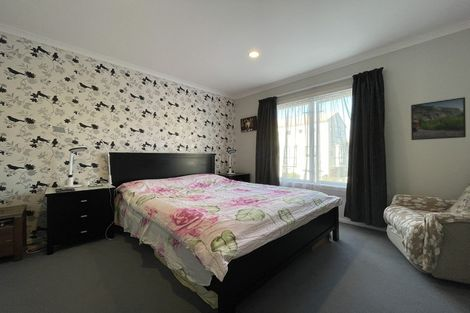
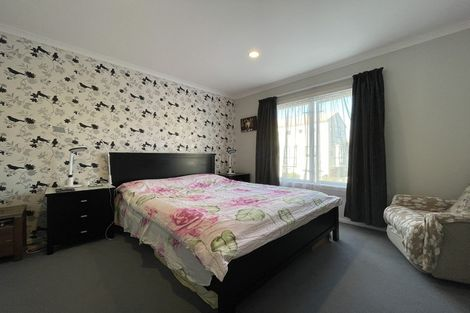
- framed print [410,96,467,141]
